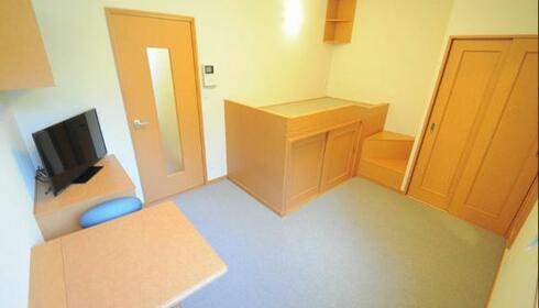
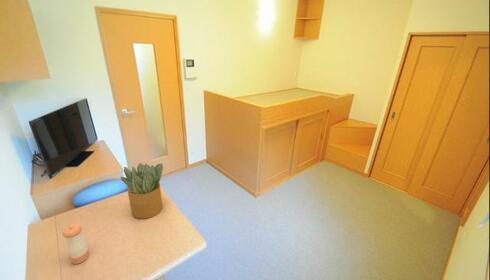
+ pepper shaker [62,223,90,265]
+ potted plant [120,162,164,219]
